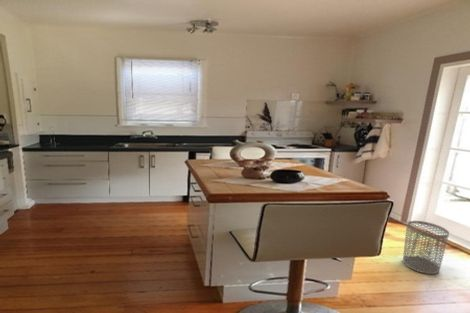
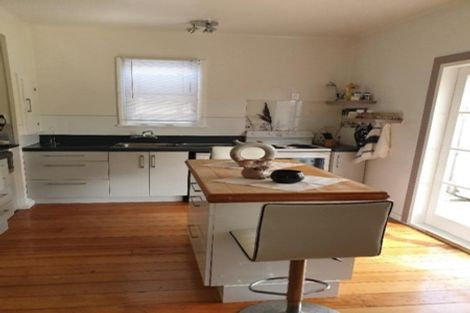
- waste bin [402,220,450,275]
